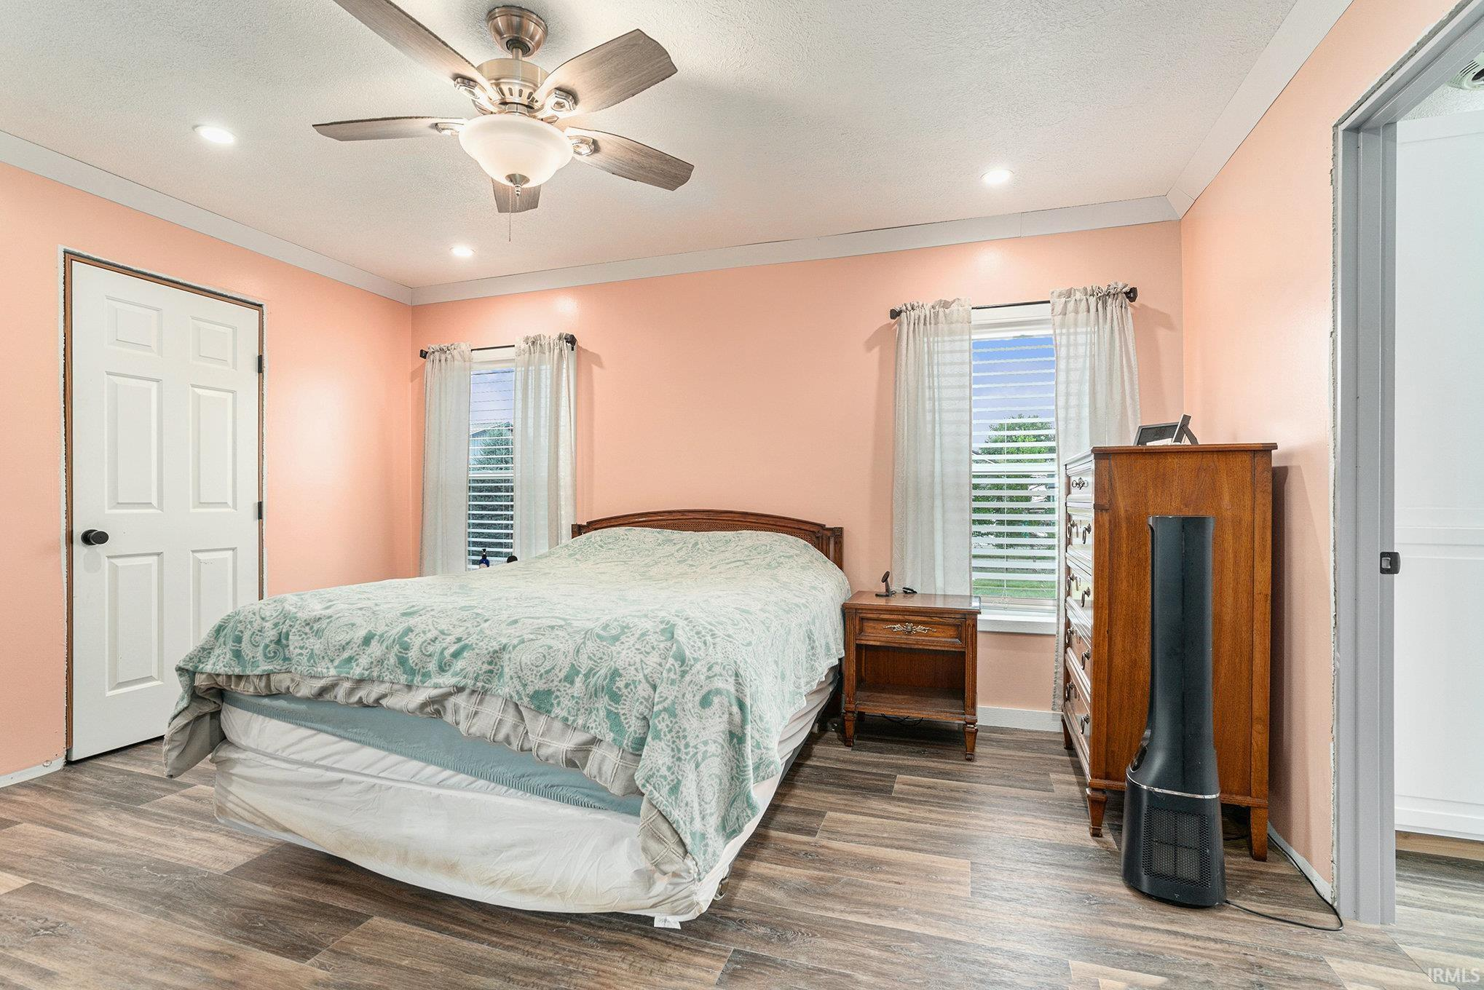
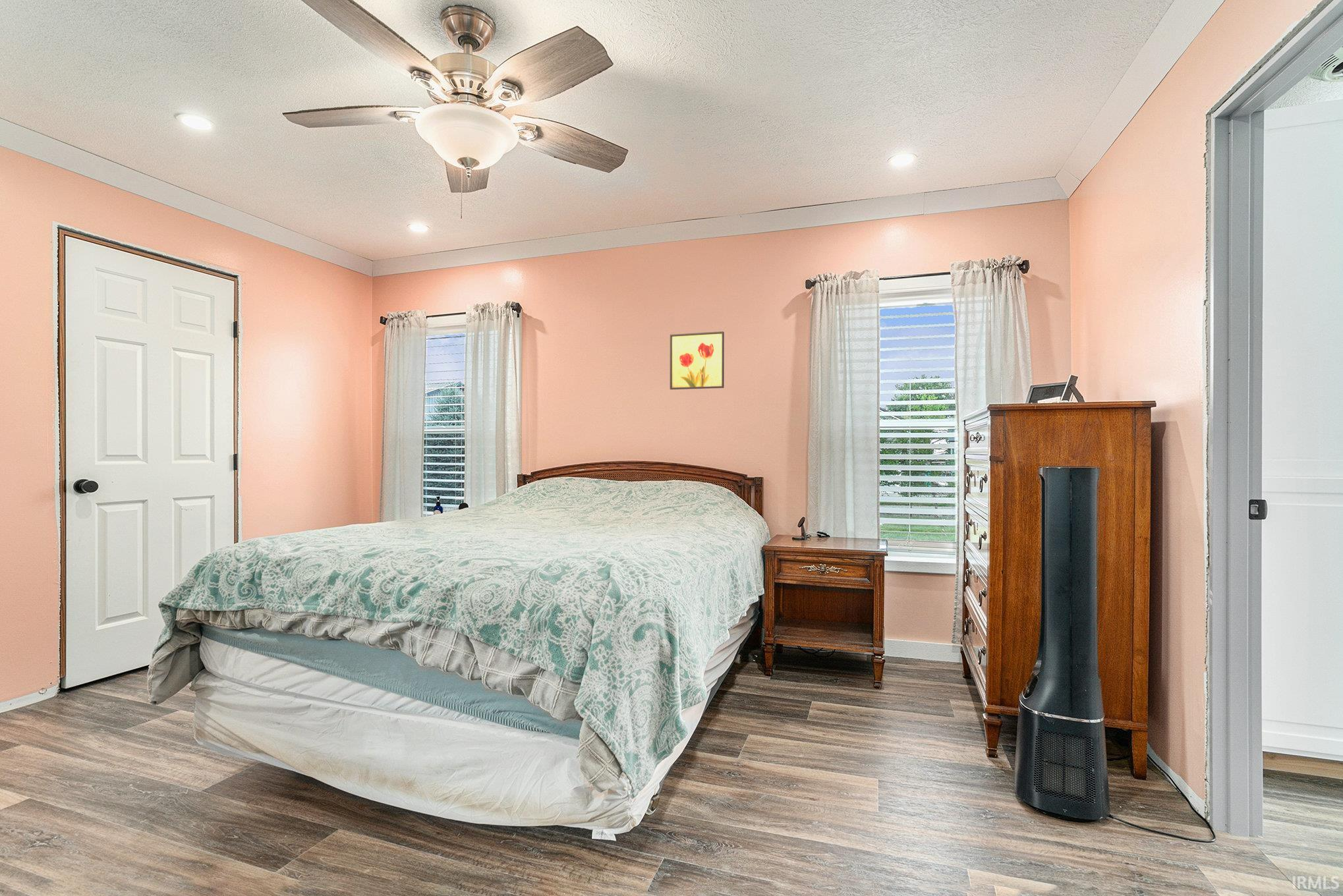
+ wall art [670,331,725,390]
